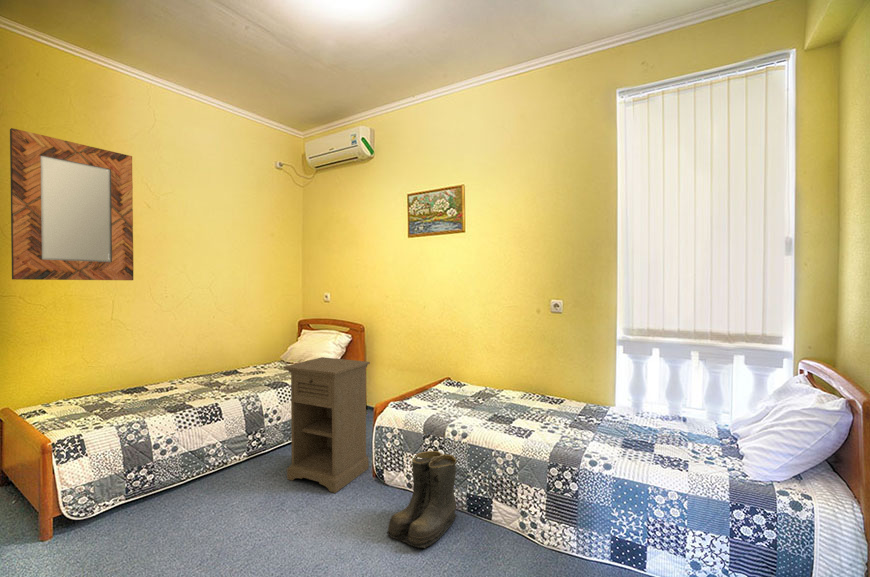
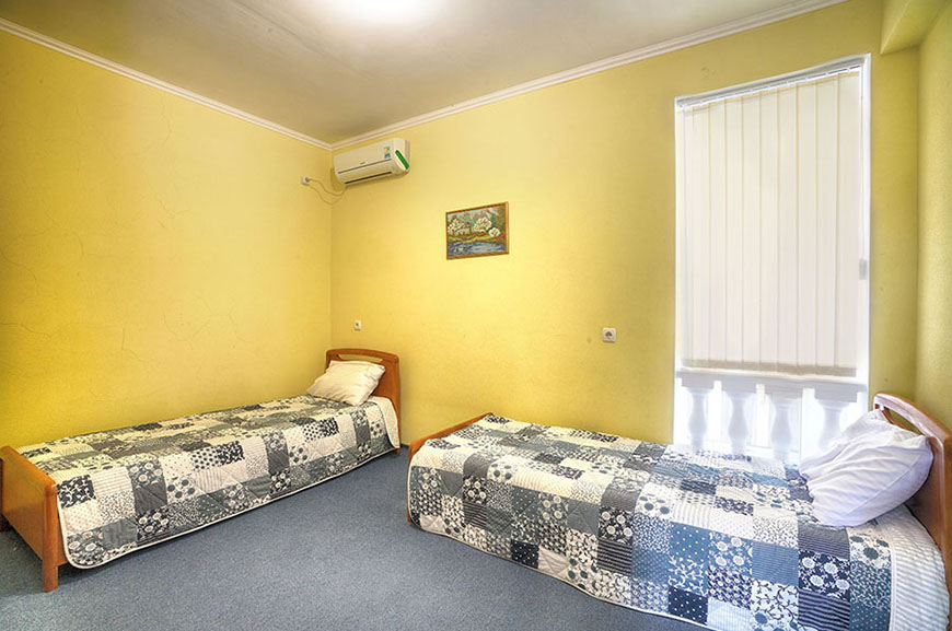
- nightstand [282,356,371,494]
- boots [386,450,460,549]
- home mirror [9,127,134,281]
